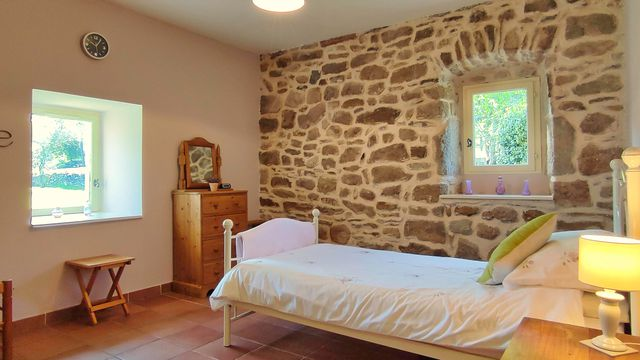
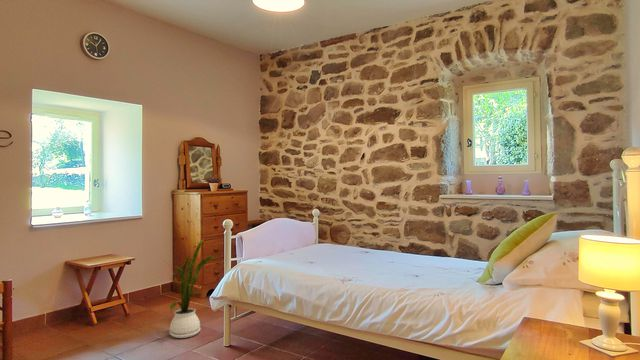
+ house plant [165,239,217,339]
